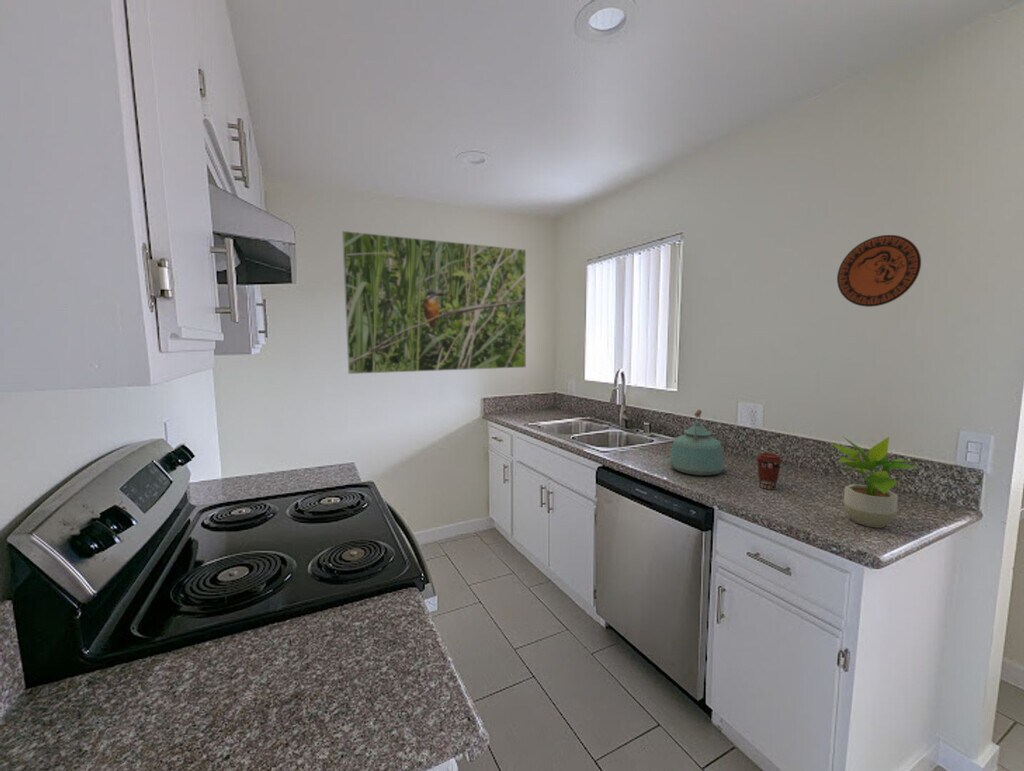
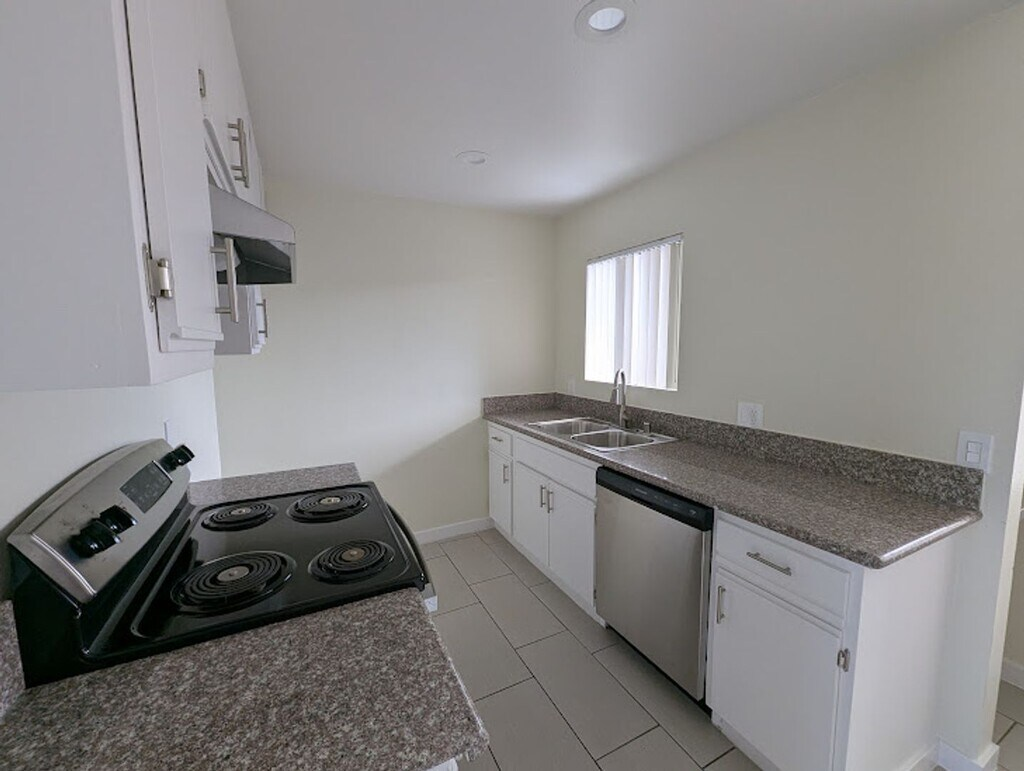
- potted plant [830,436,920,529]
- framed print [341,230,527,375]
- coffee cup [755,452,784,491]
- decorative plate [836,234,922,308]
- kettle [668,409,725,477]
